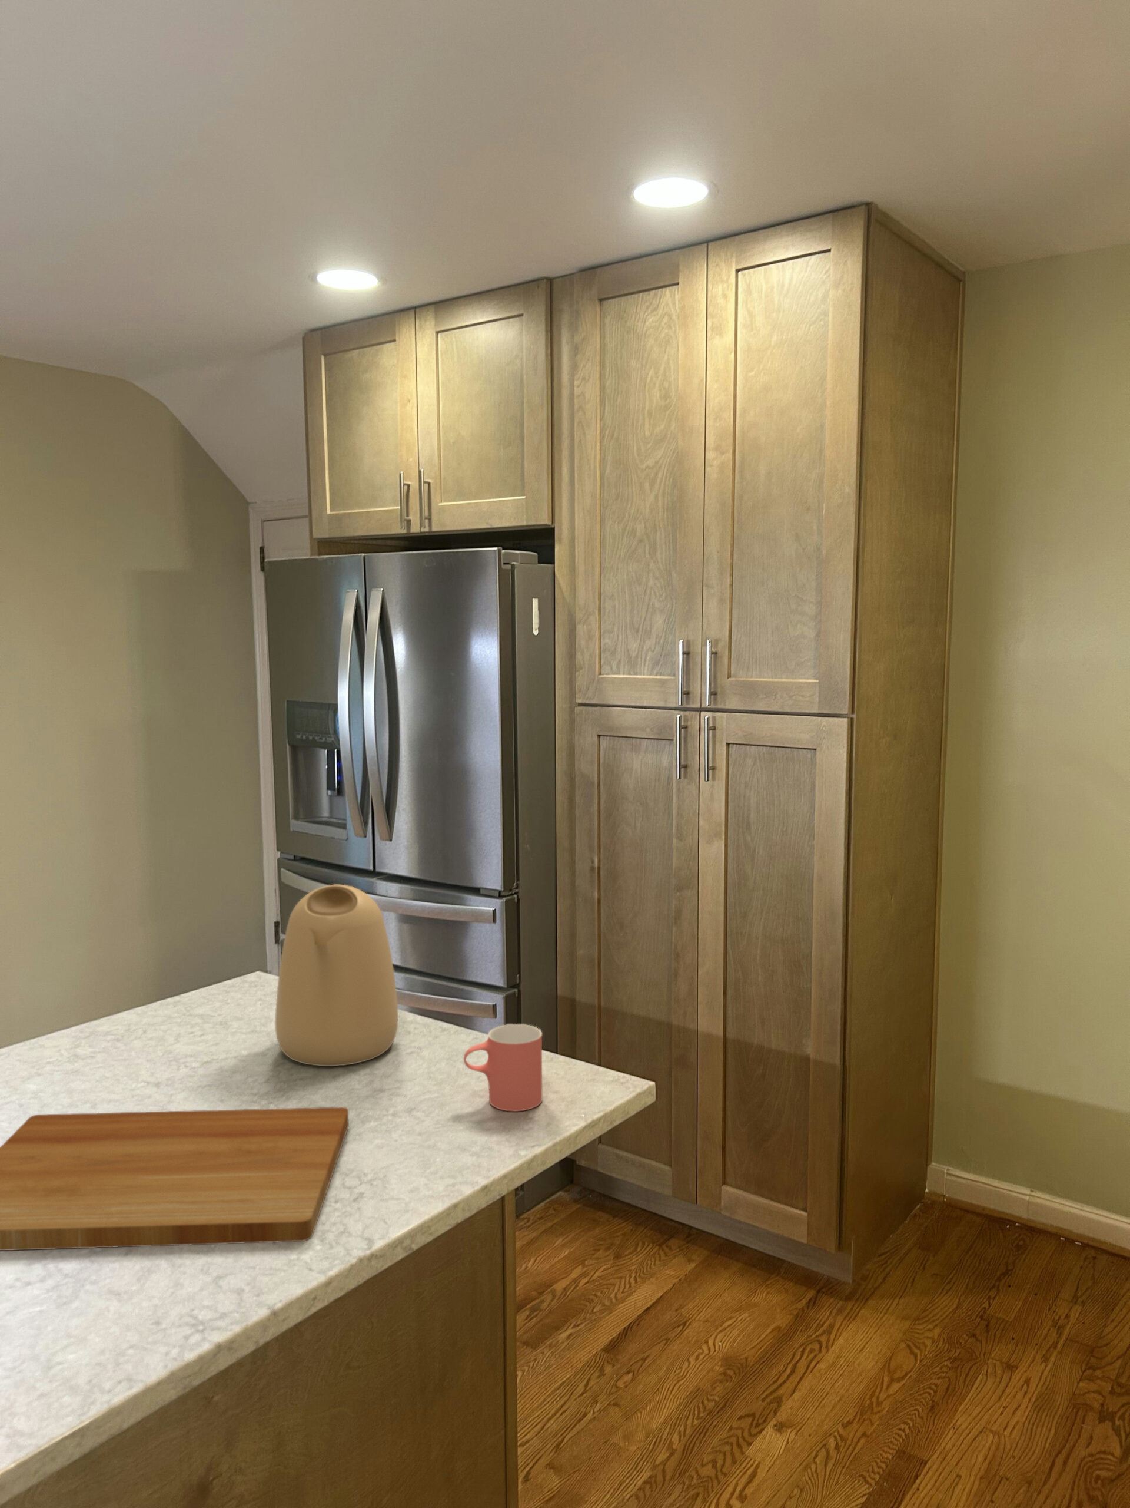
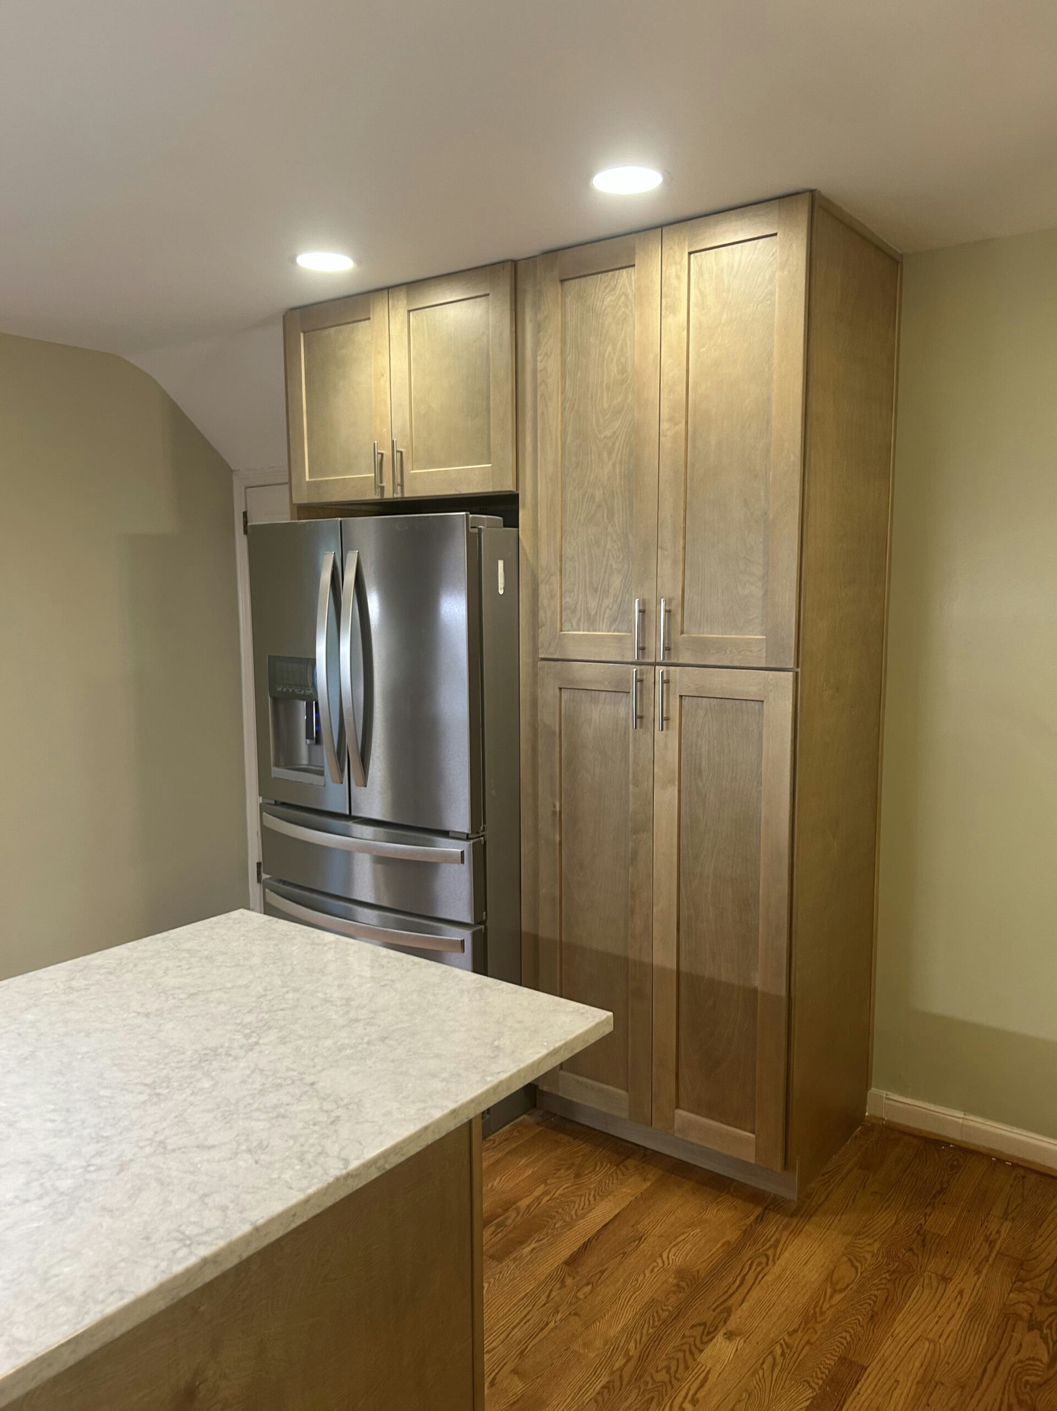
- kettle [274,885,399,1066]
- cup [463,1024,542,1111]
- cutting board [0,1107,350,1252]
